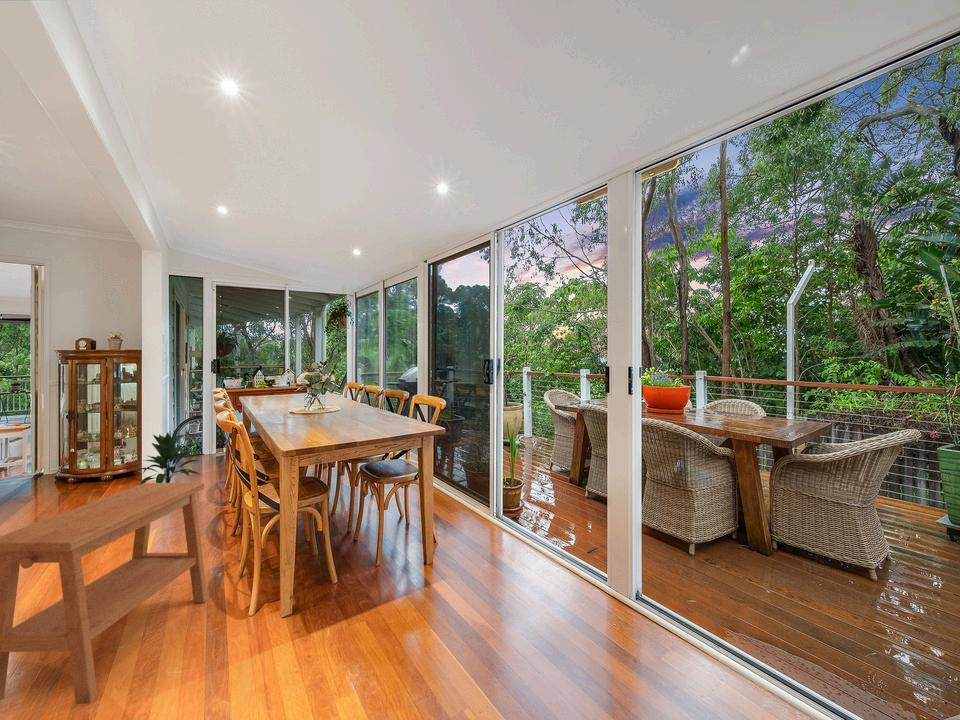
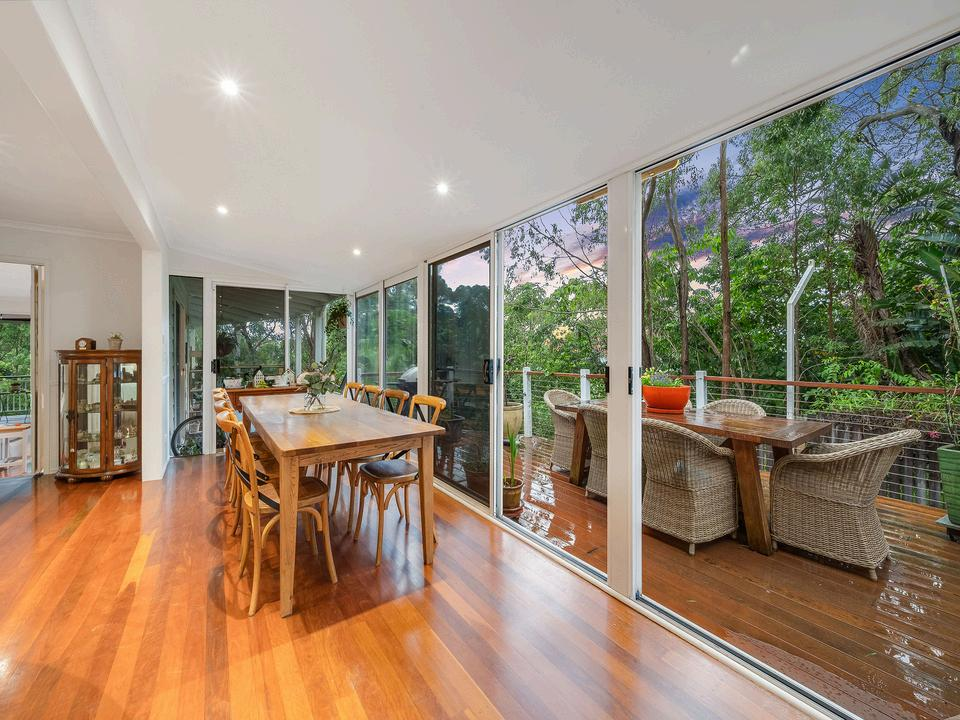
- side table [0,482,209,705]
- indoor plant [135,431,202,485]
